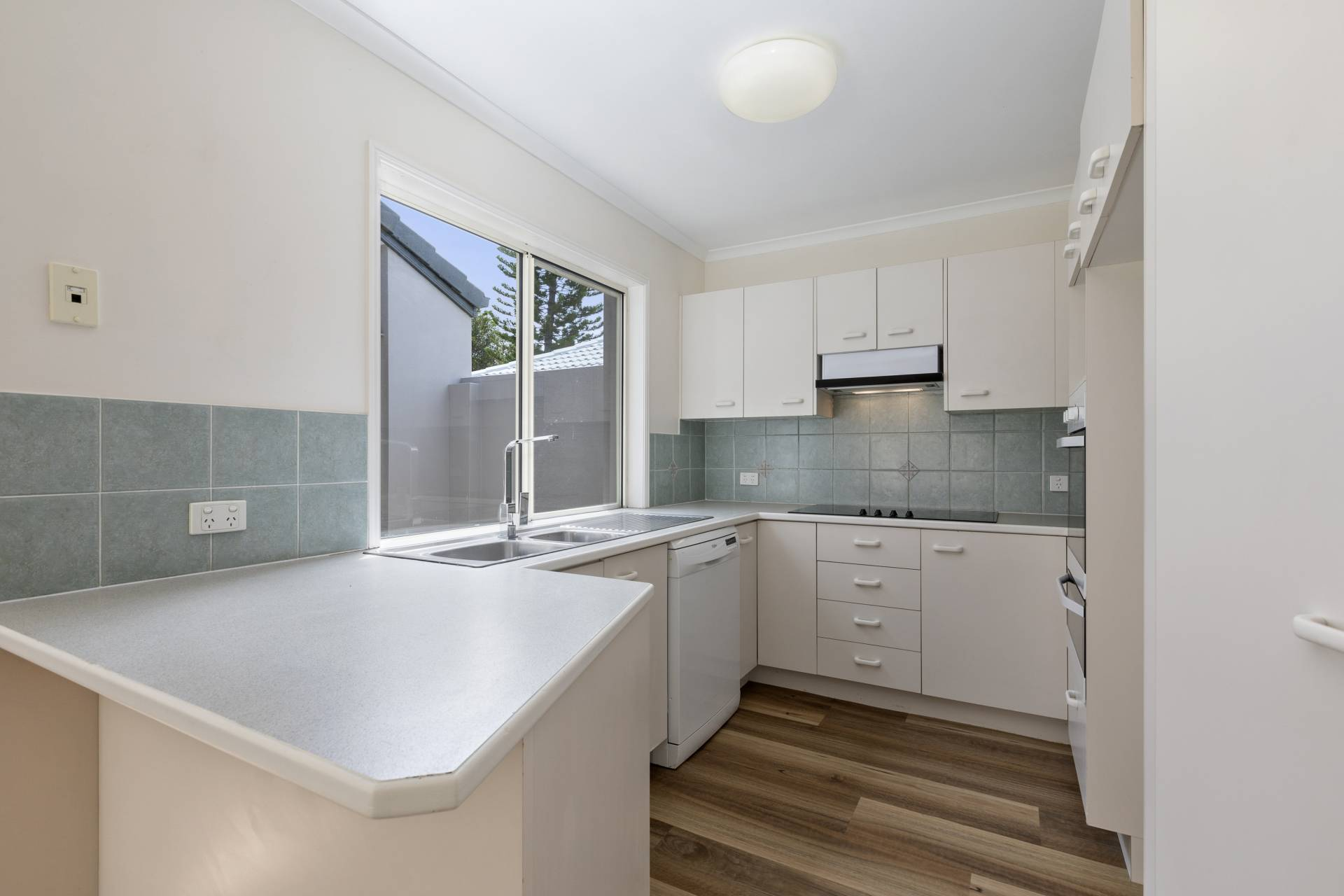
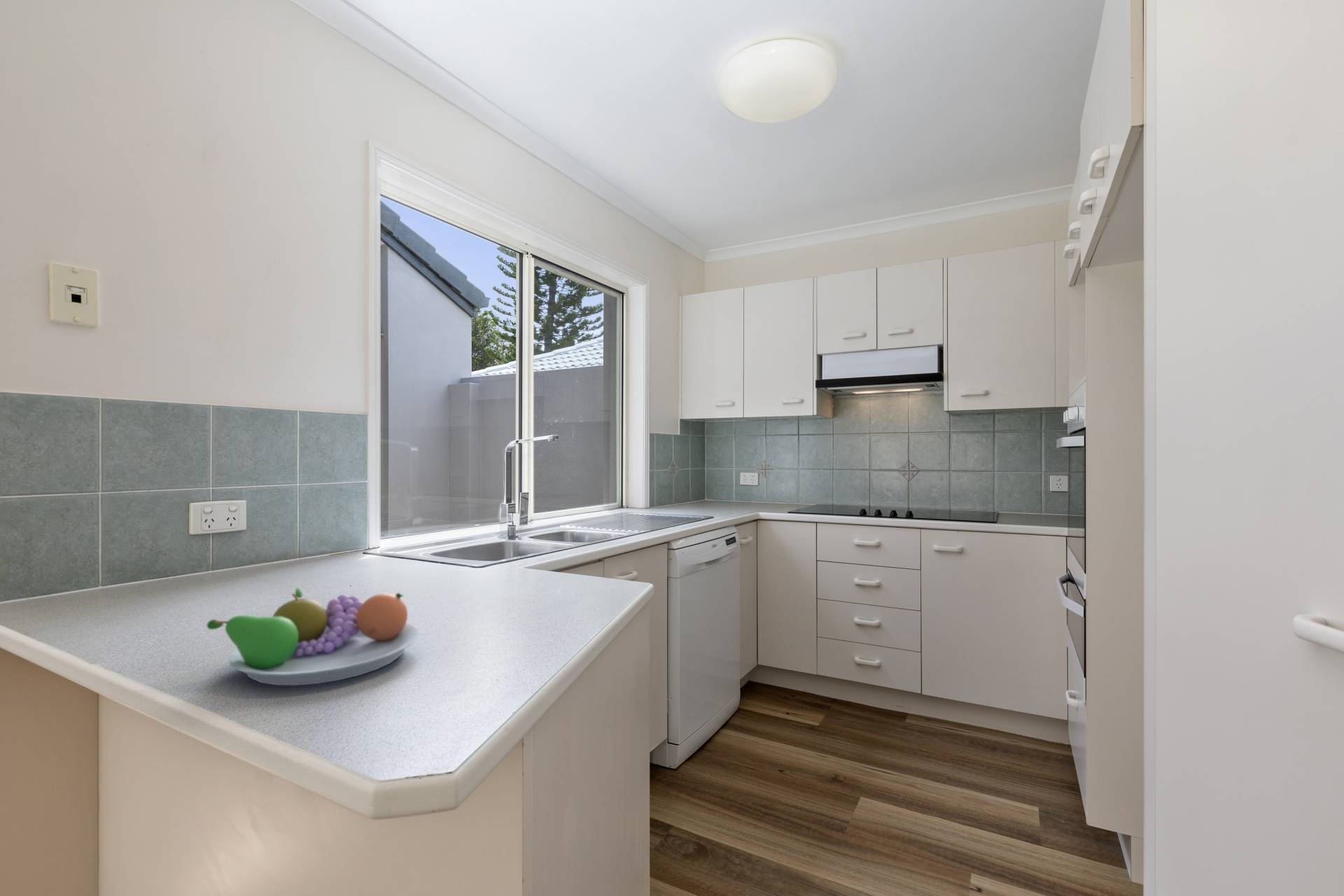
+ fruit bowl [207,586,420,686]
